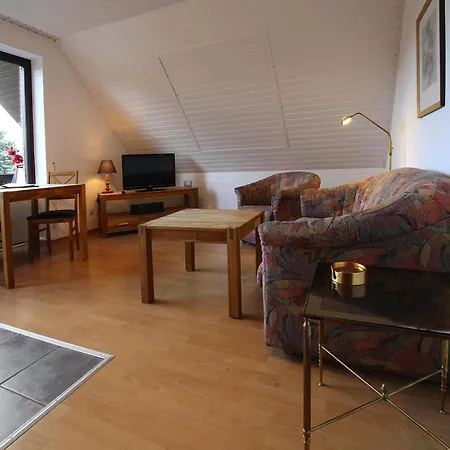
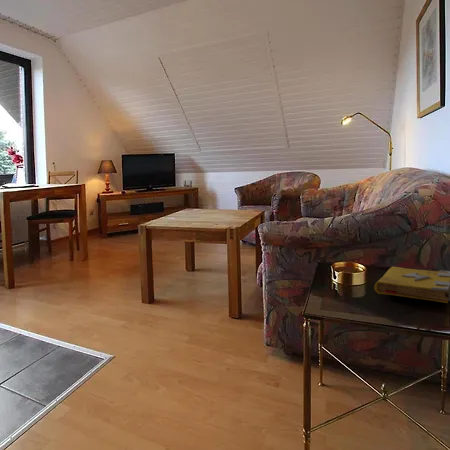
+ spell book [373,265,450,304]
